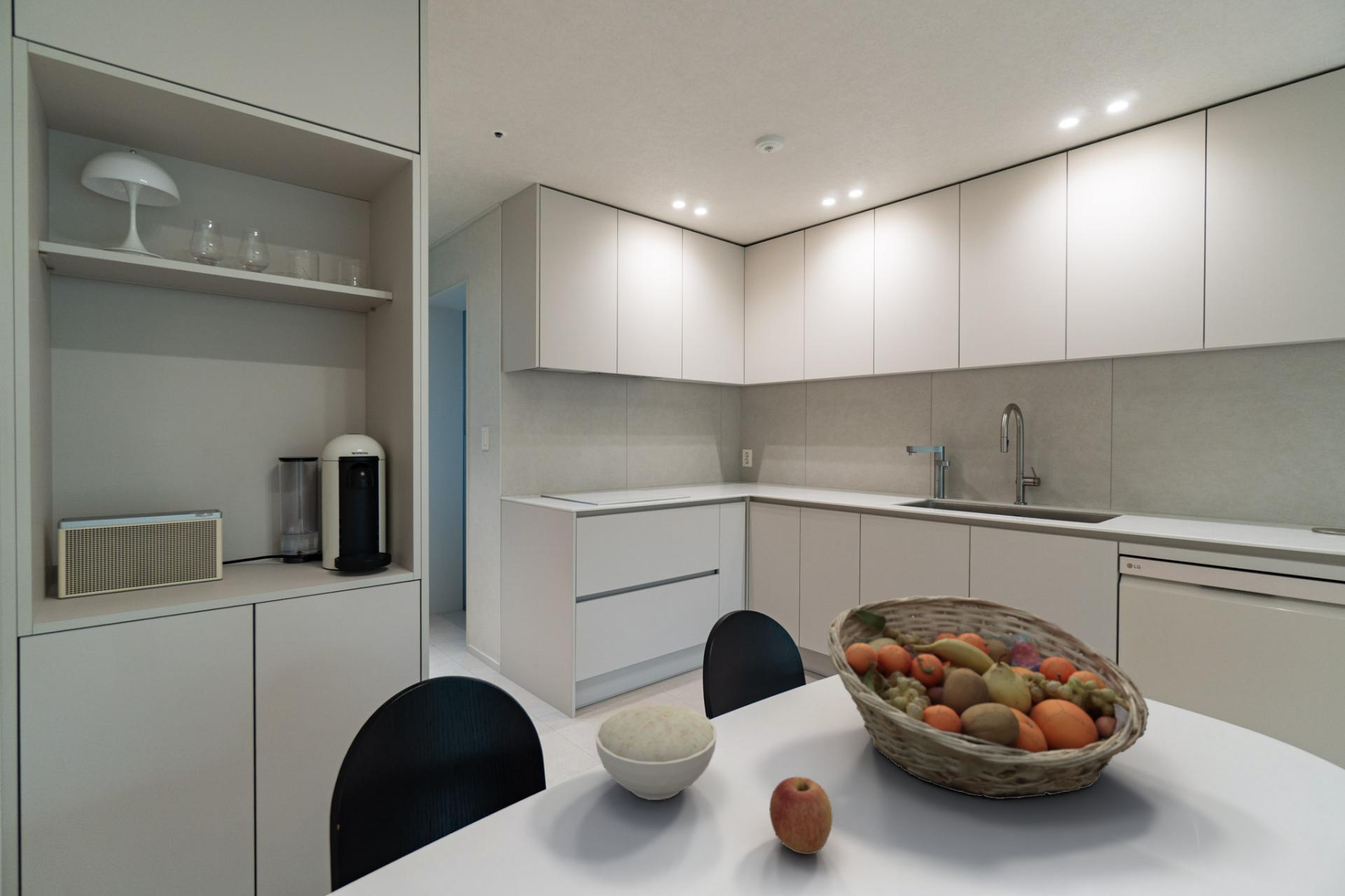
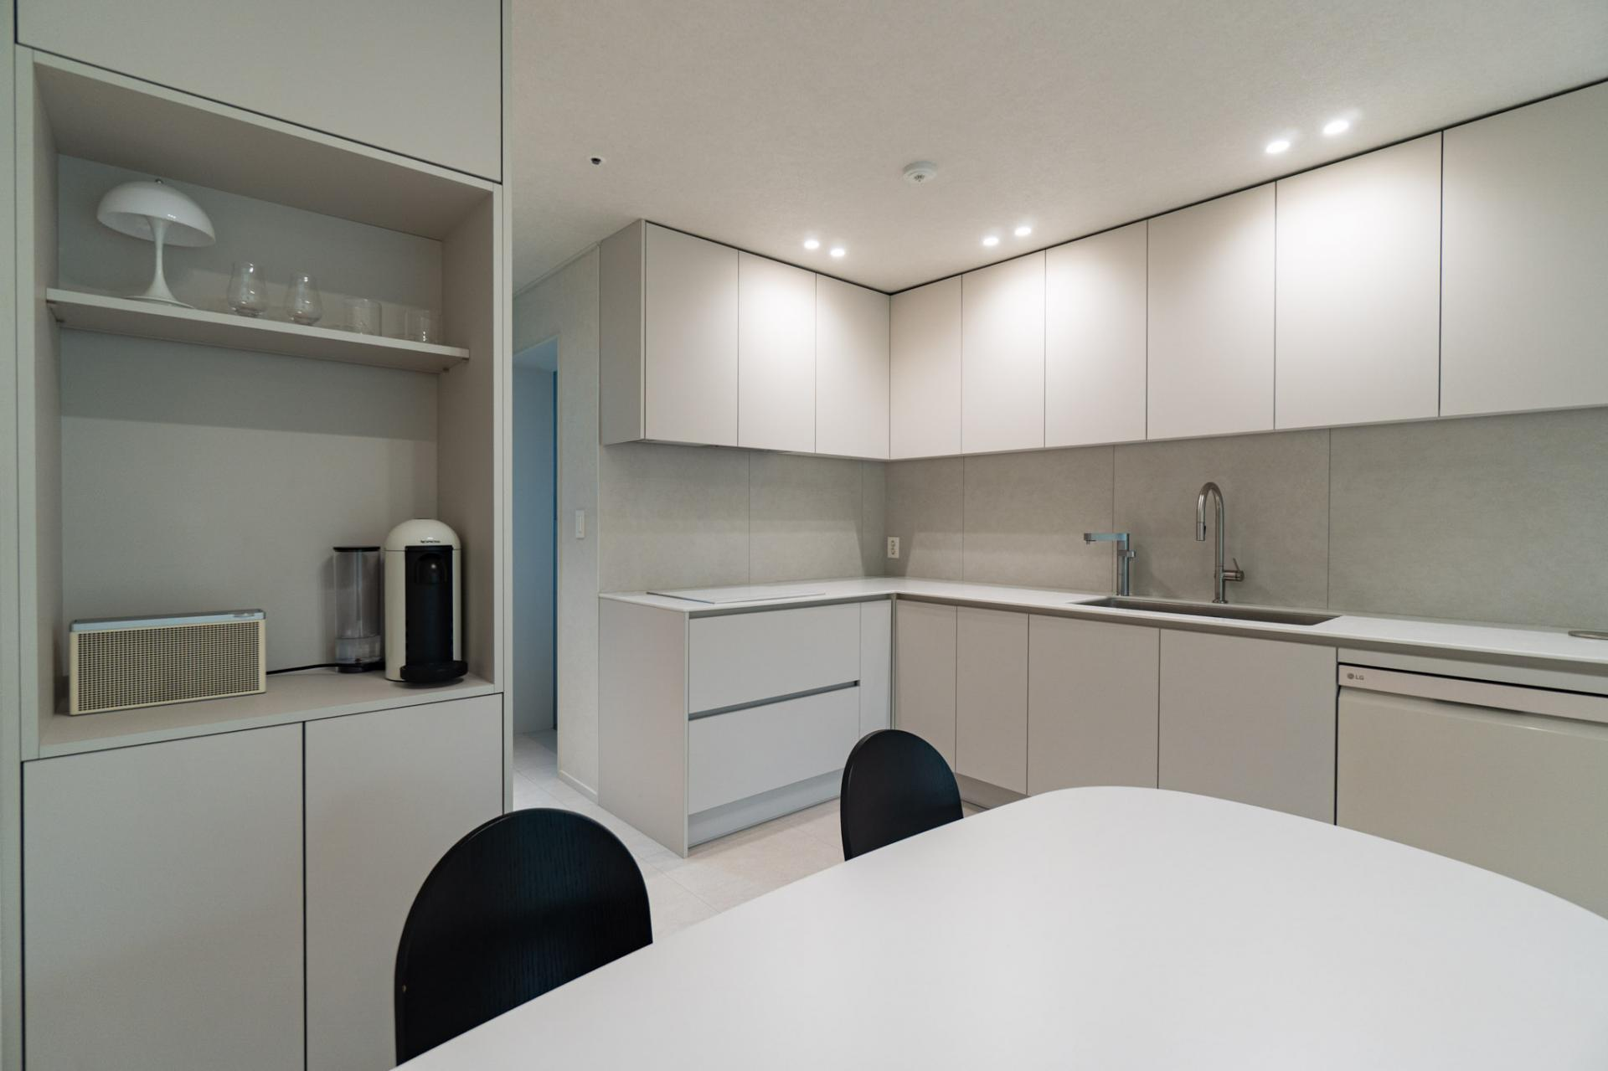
- apple [768,776,834,855]
- fruit basket [827,595,1150,800]
- bowl [594,703,718,801]
